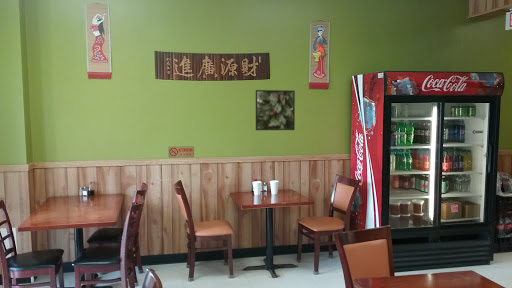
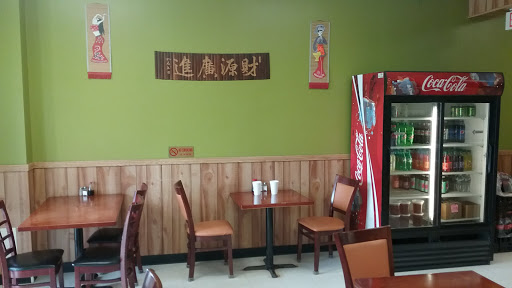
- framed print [255,89,296,131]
